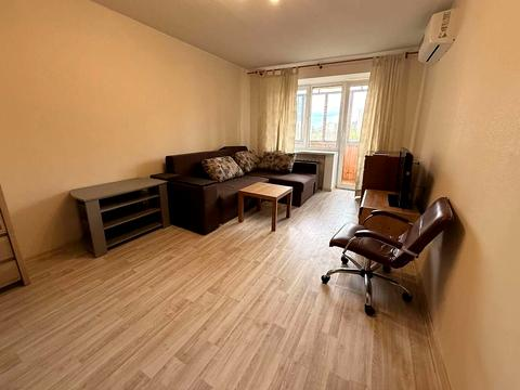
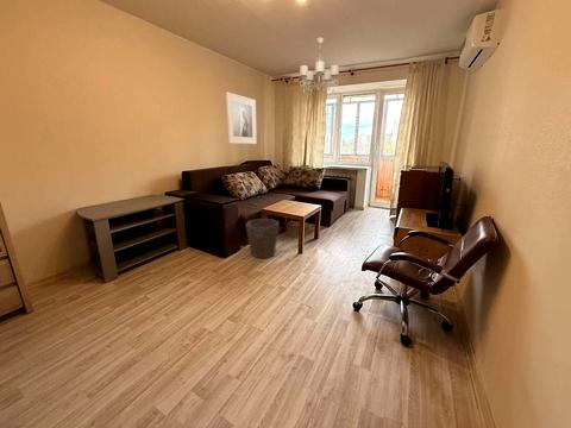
+ chandelier [299,37,340,97]
+ waste bin [245,218,281,259]
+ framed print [225,90,258,145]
